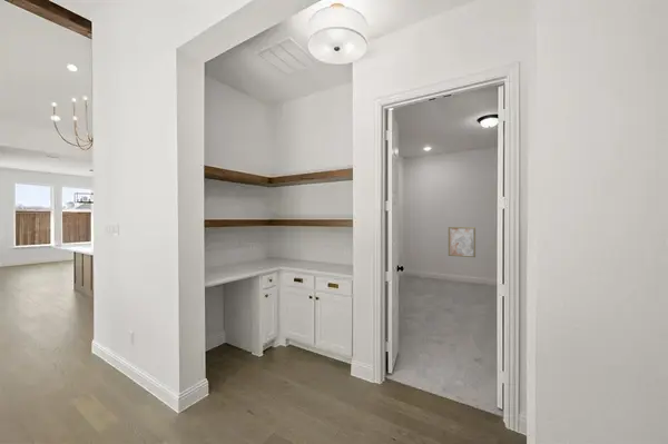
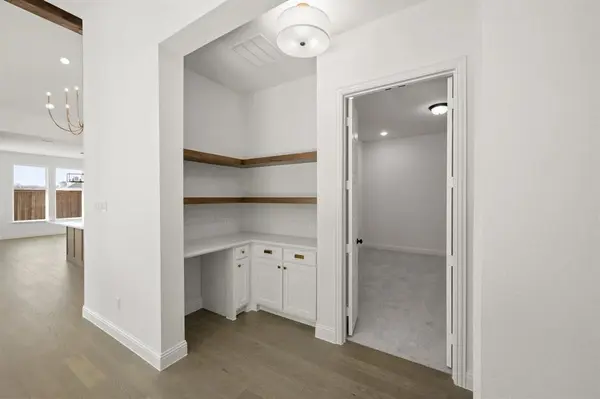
- wall art [448,226,477,258]
